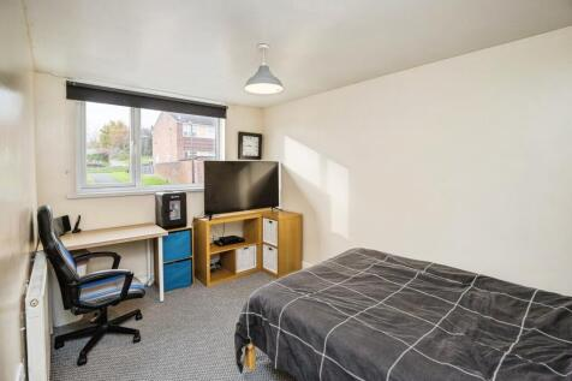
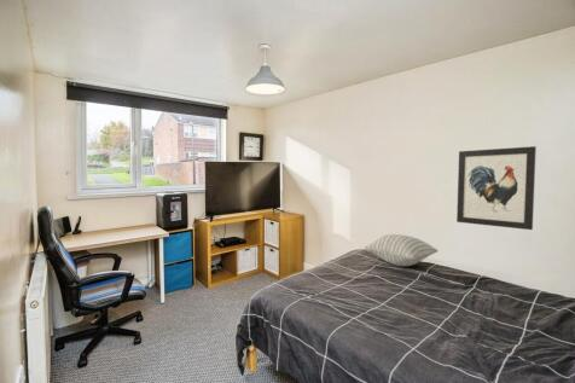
+ pillow [364,233,438,267]
+ wall art [455,145,538,231]
